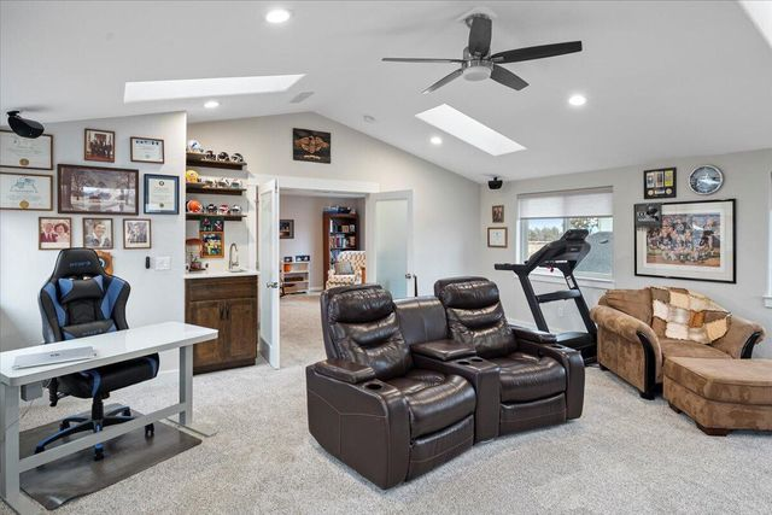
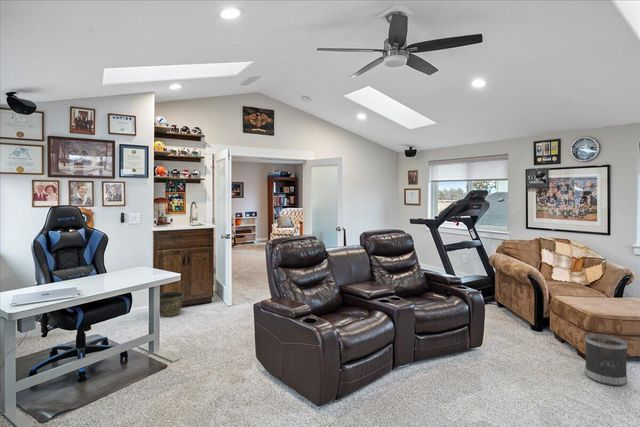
+ wastebasket [584,333,628,387]
+ bucket [159,290,185,317]
